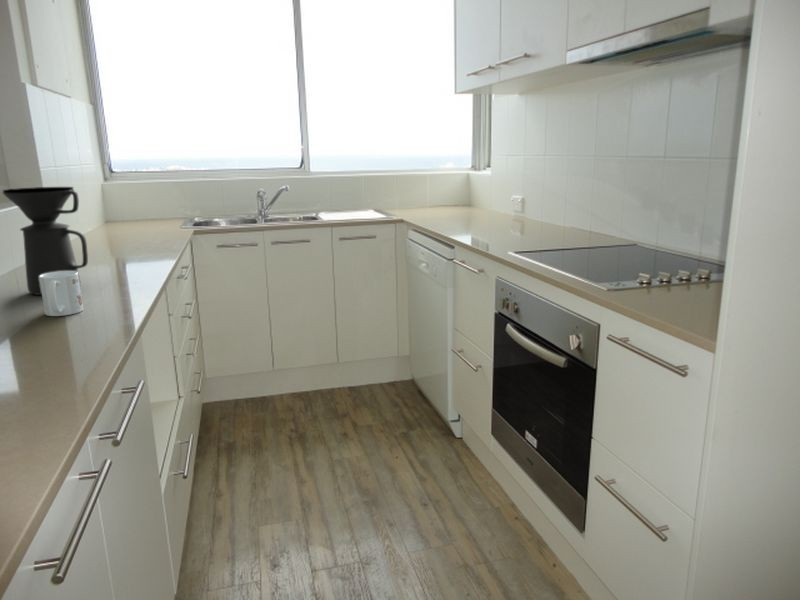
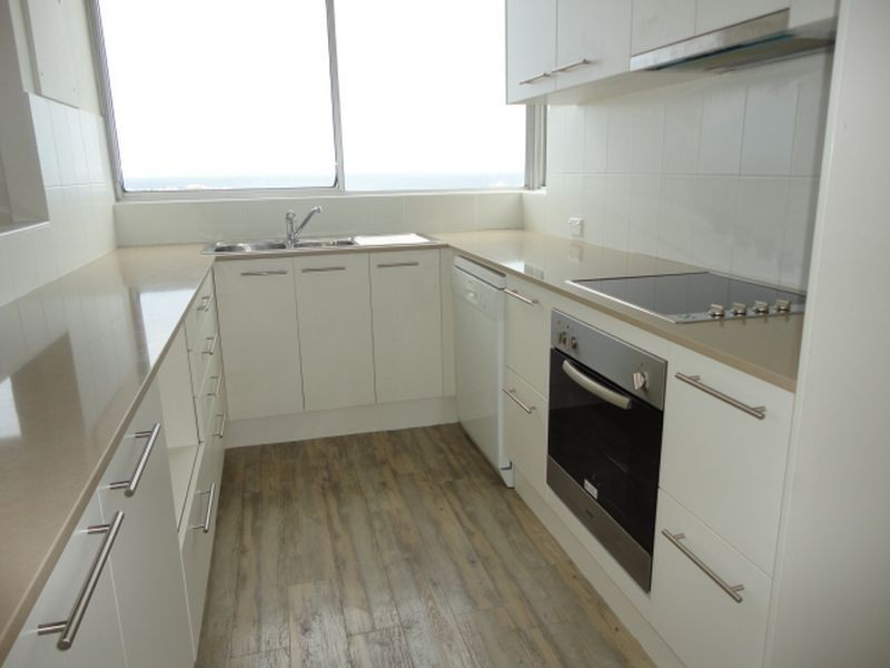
- mug [39,271,84,317]
- coffee maker [1,186,89,296]
